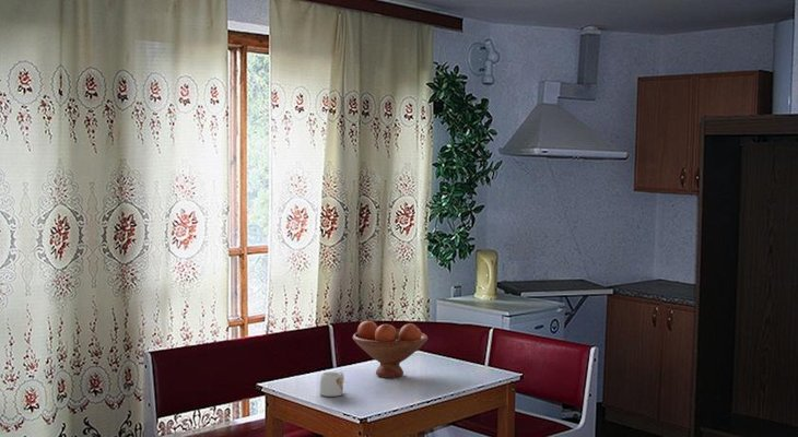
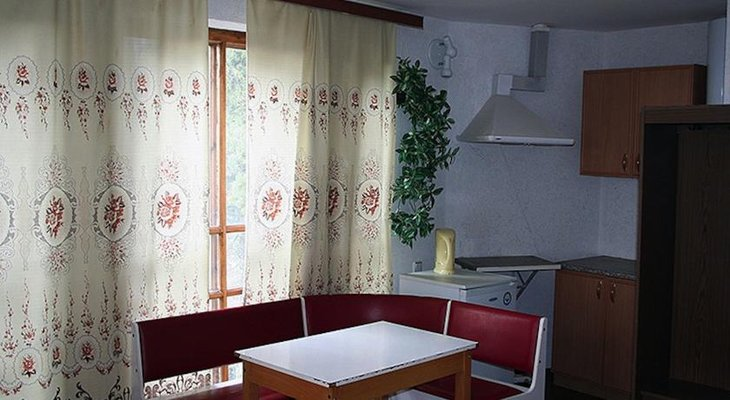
- fruit bowl [352,320,429,379]
- mug [318,370,345,398]
